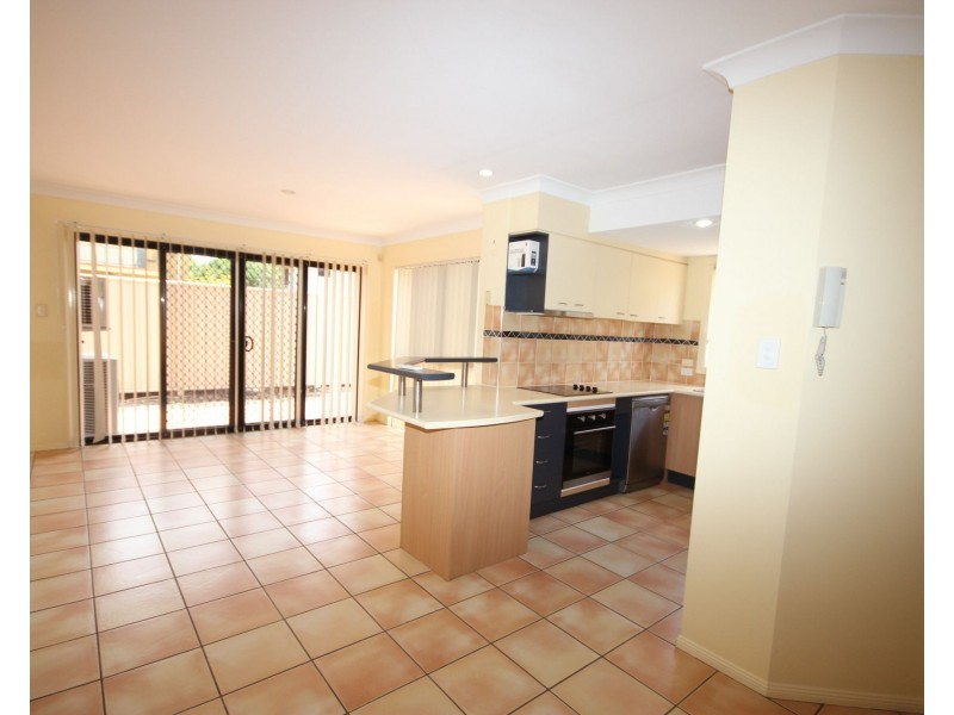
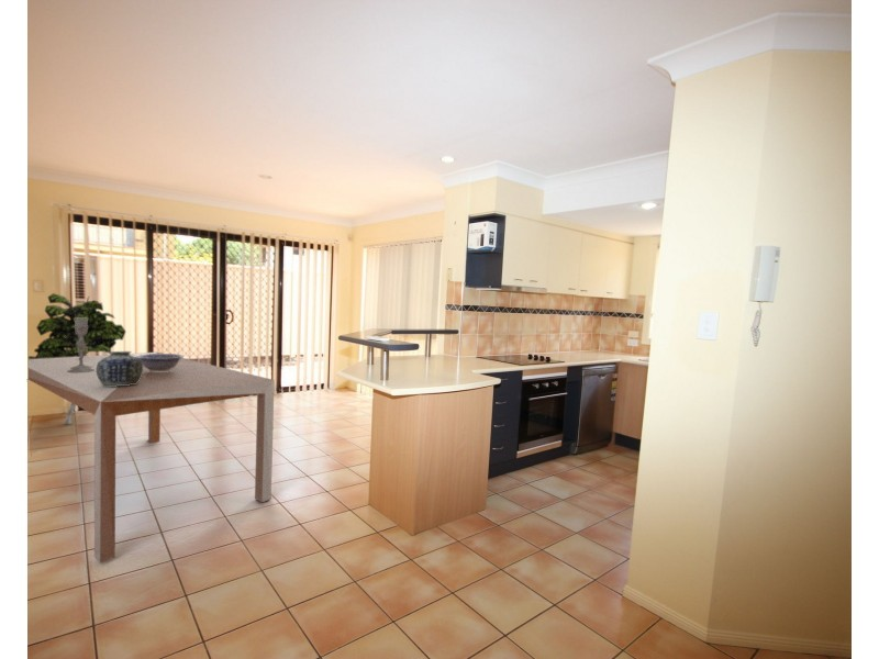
+ indoor plant [27,292,127,426]
+ vase [97,350,143,387]
+ decorative bowl [136,353,185,372]
+ candlestick [67,319,94,372]
+ table [27,351,276,565]
